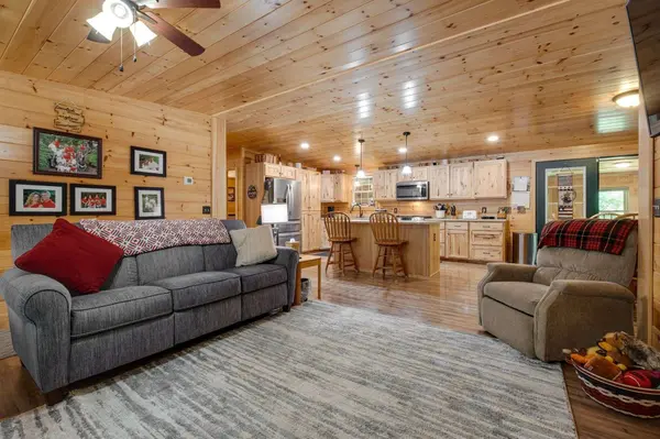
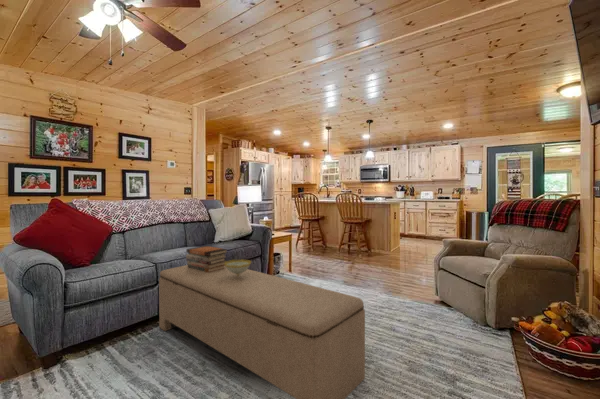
+ bench [158,264,366,399]
+ book stack [185,245,229,272]
+ decorative bowl [224,258,252,276]
